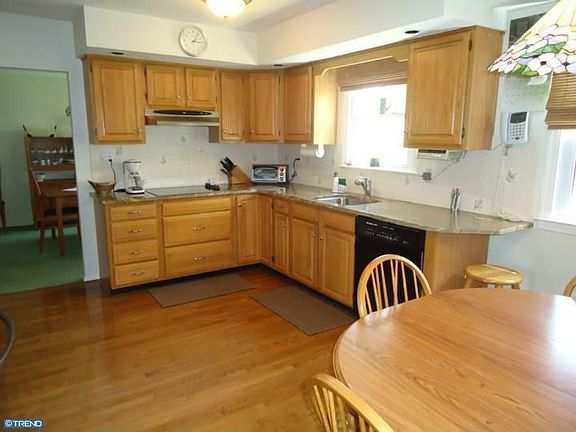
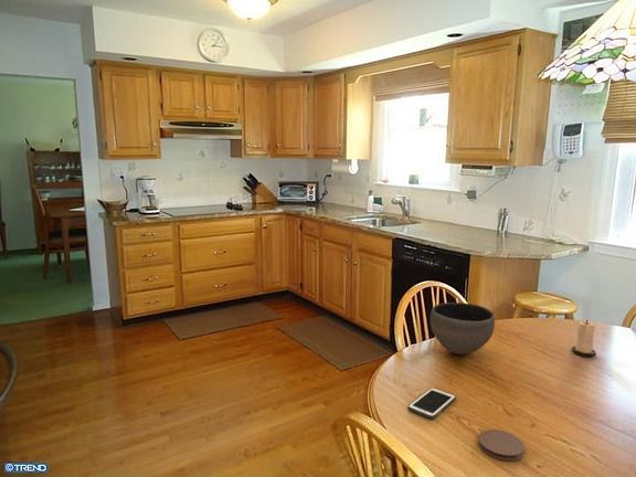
+ cell phone [406,386,457,420]
+ bowl [430,301,496,356]
+ candle [571,319,597,358]
+ coaster [477,428,526,462]
